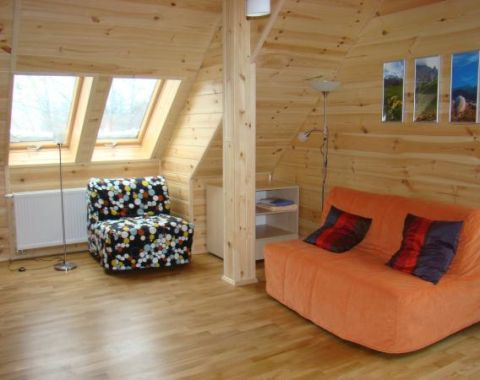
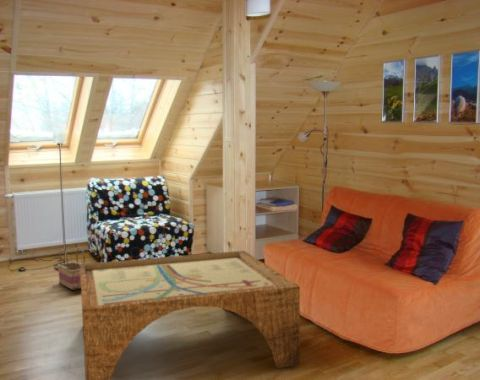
+ basket [57,246,86,291]
+ coffee table [80,250,301,380]
